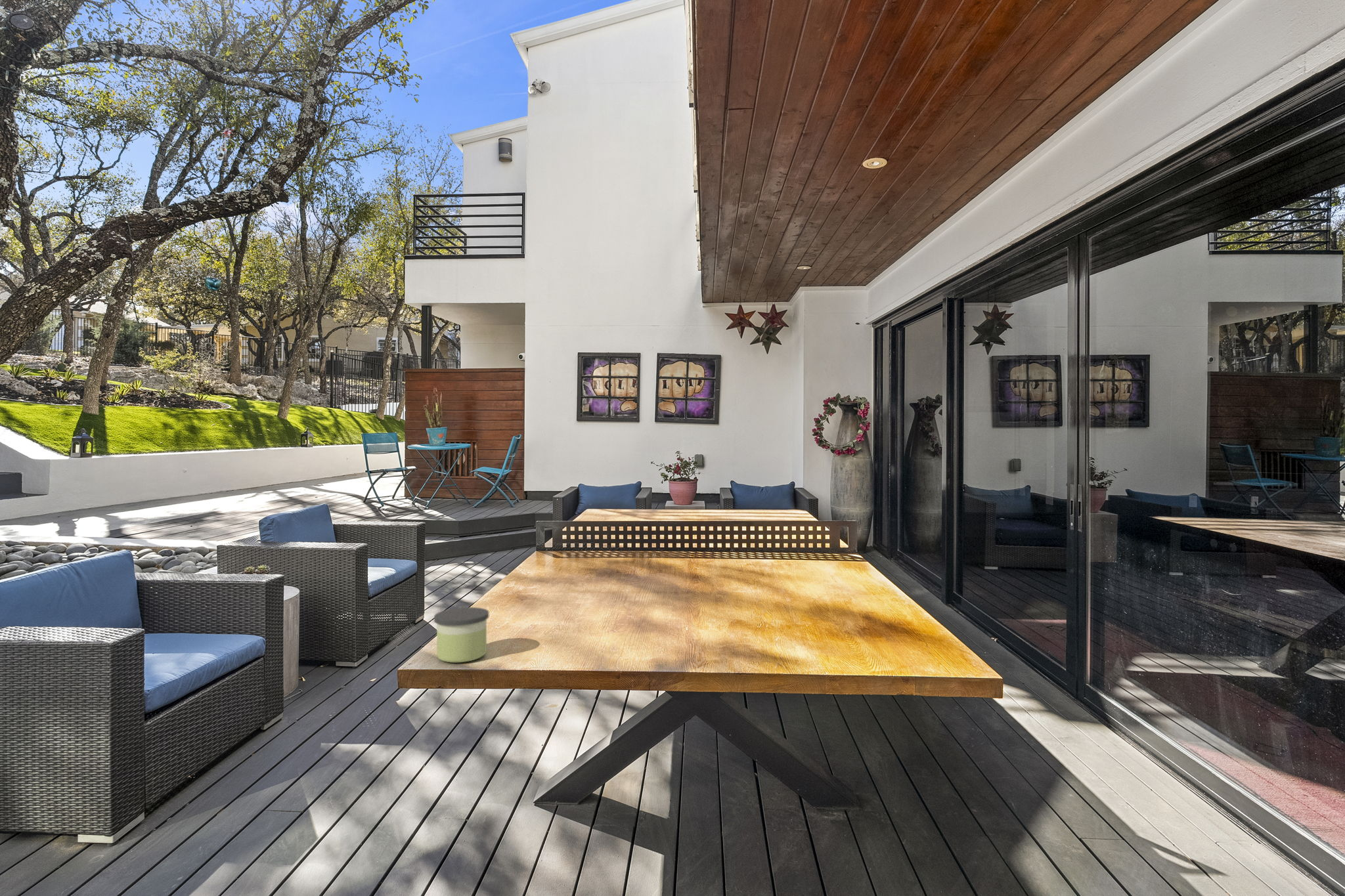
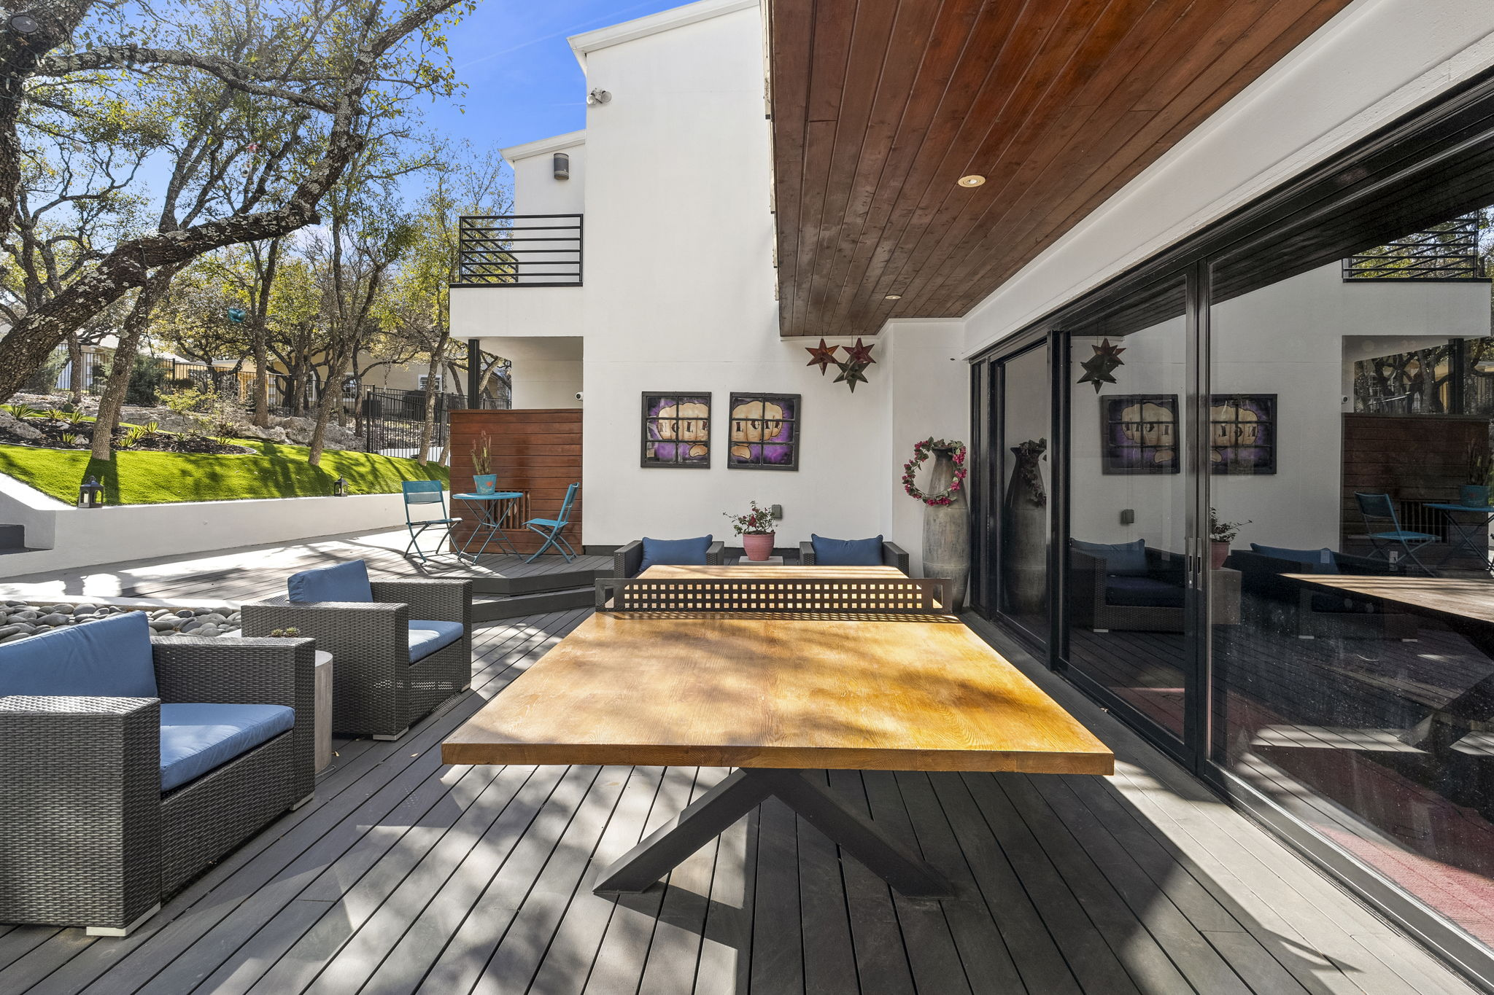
- candle [433,607,489,663]
